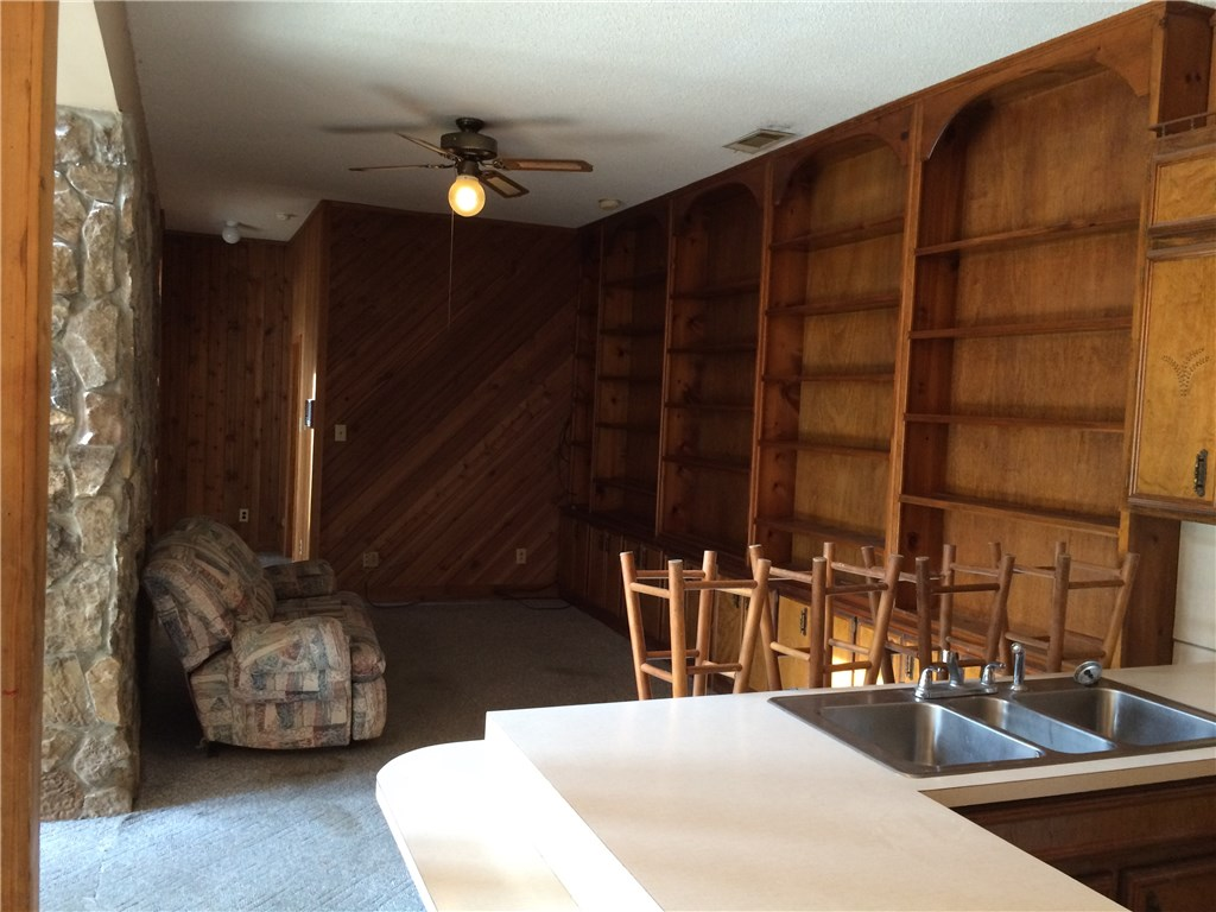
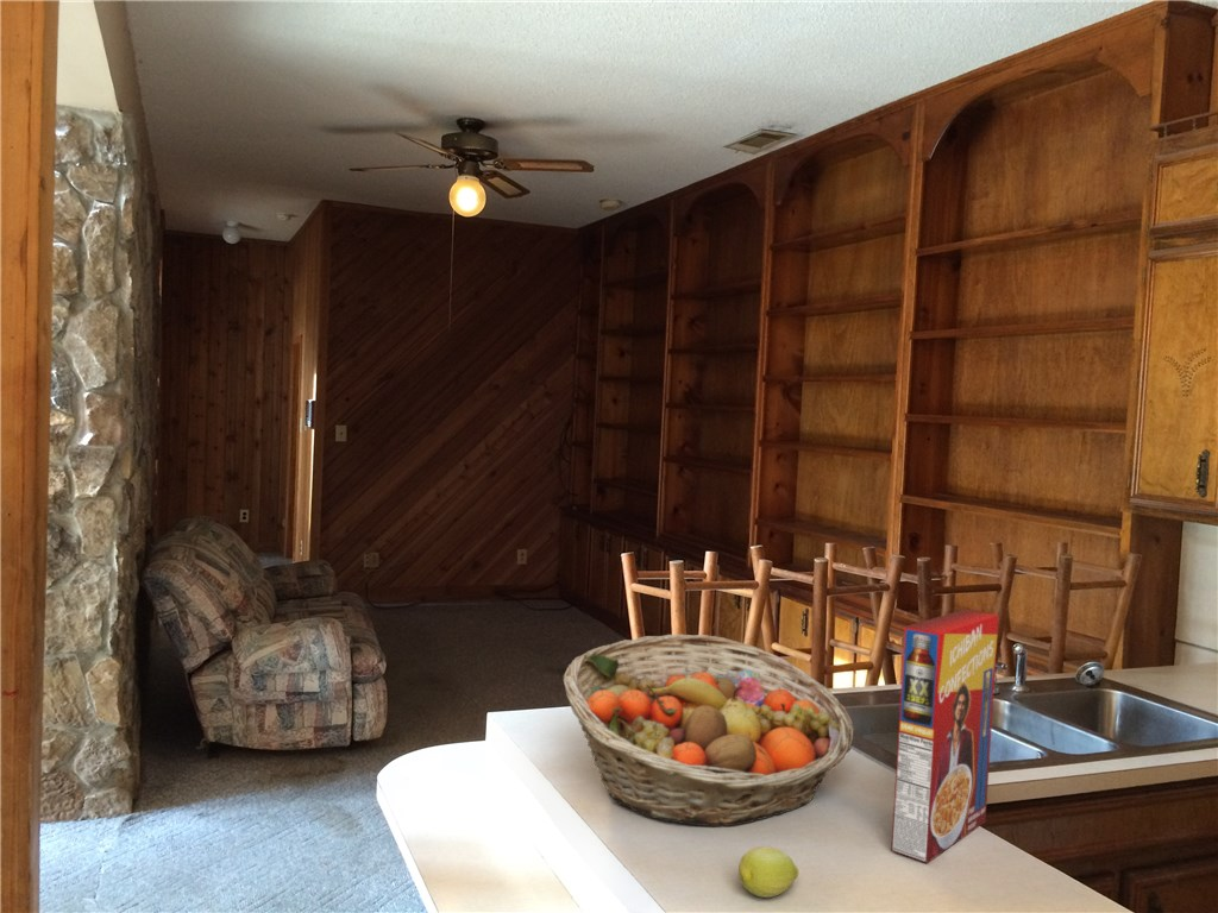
+ cereal box [890,609,1000,864]
+ fruit [737,846,799,899]
+ fruit basket [563,634,855,827]
